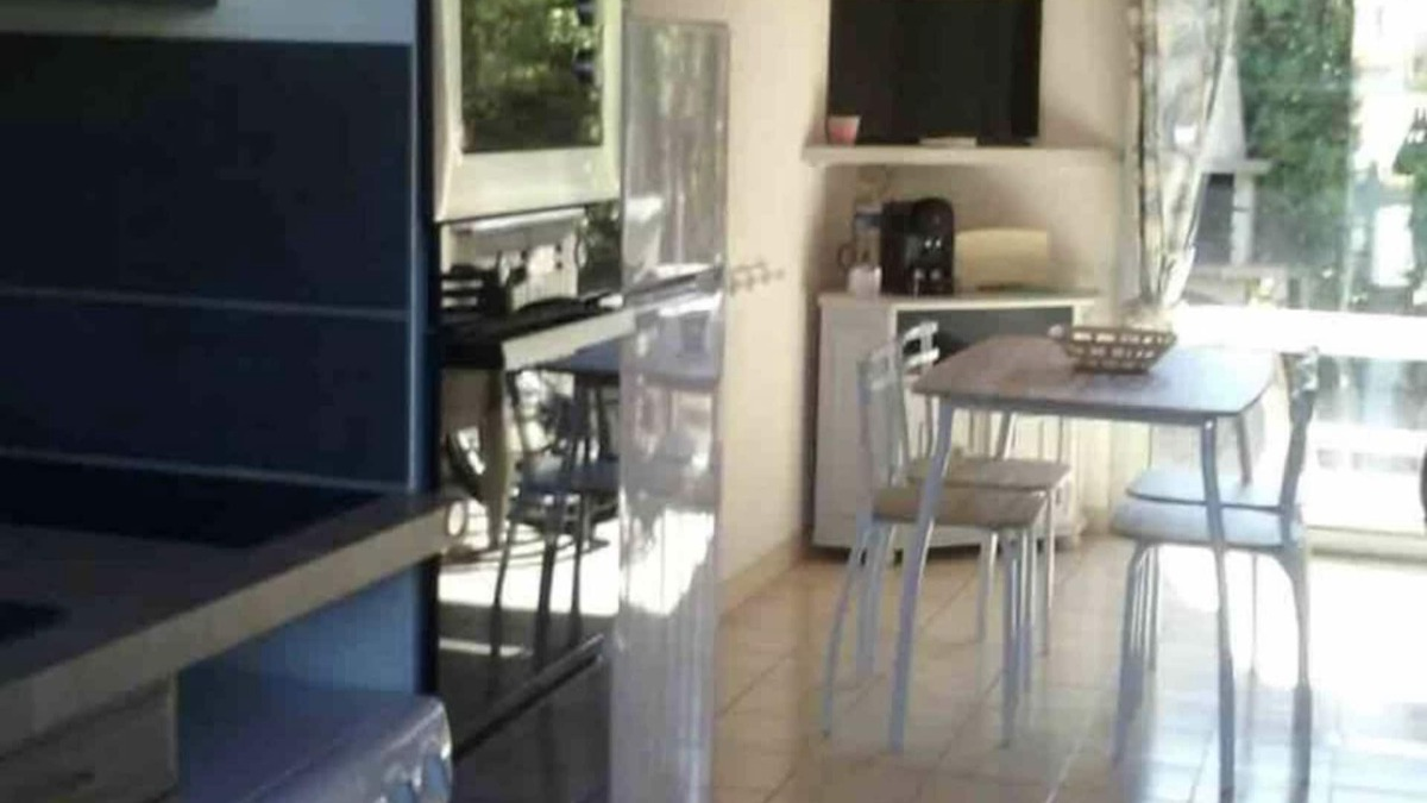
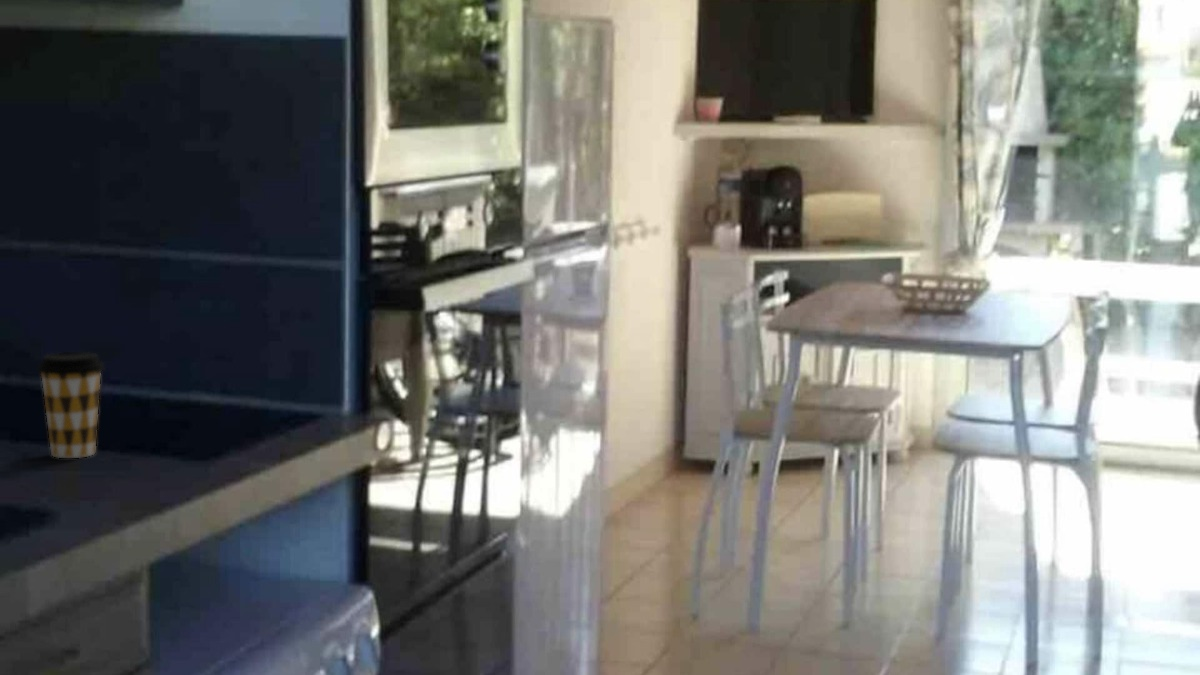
+ coffee cup [36,351,105,459]
